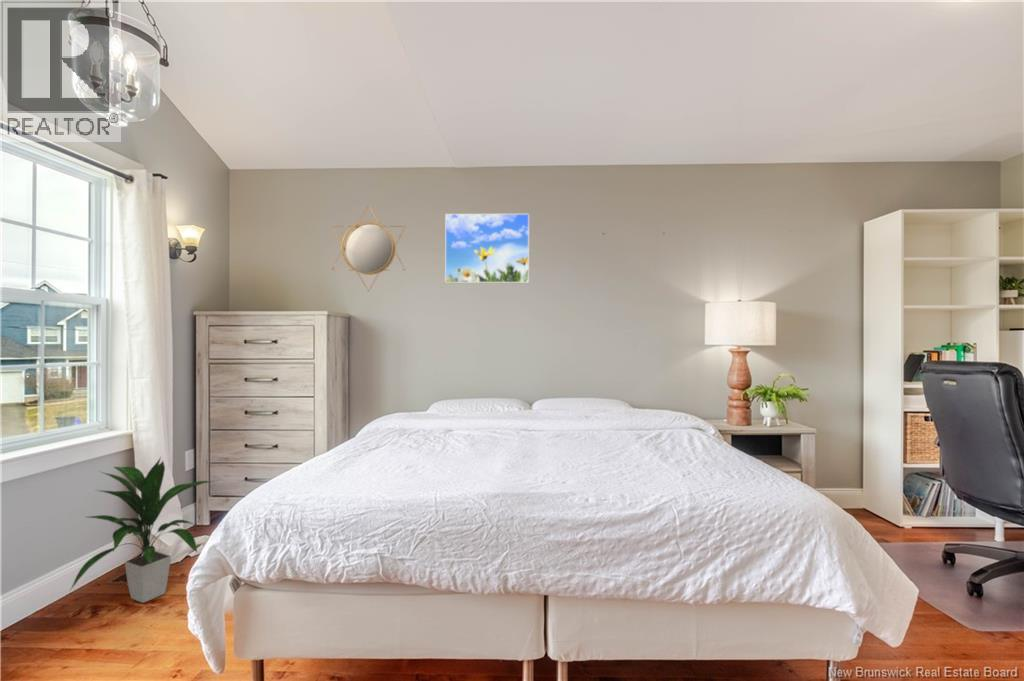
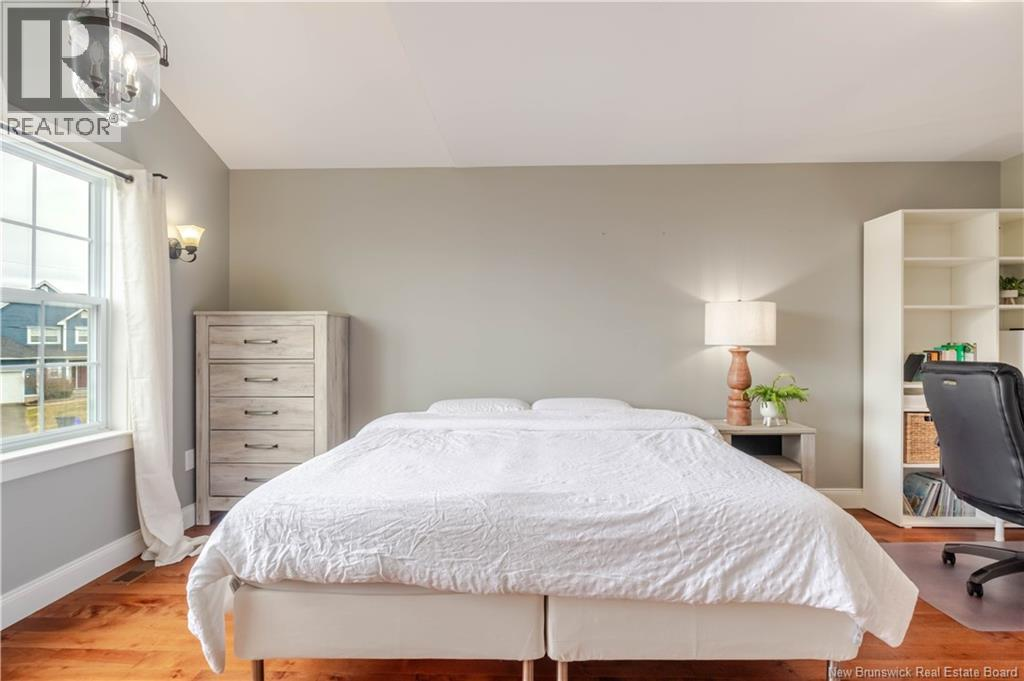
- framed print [444,213,530,284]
- indoor plant [69,456,214,604]
- home mirror [331,204,406,291]
